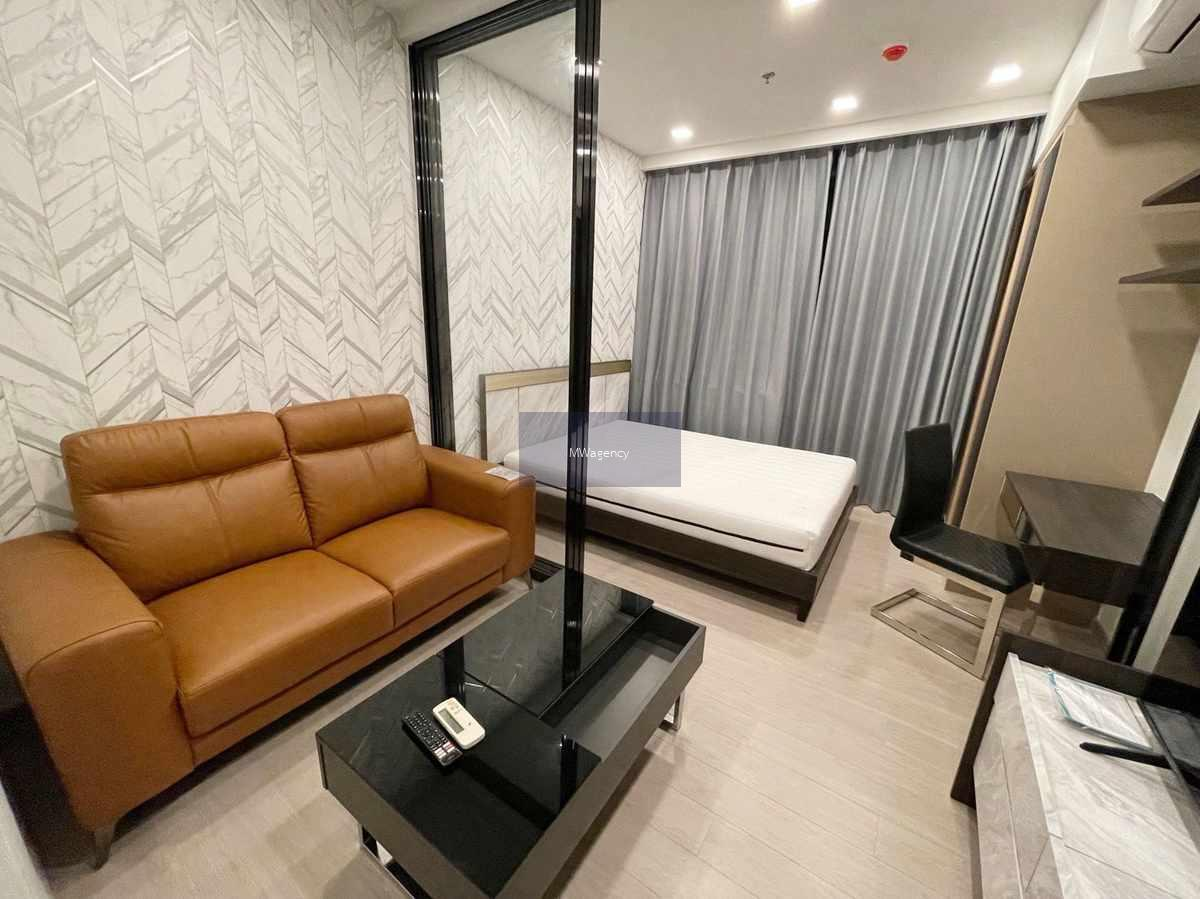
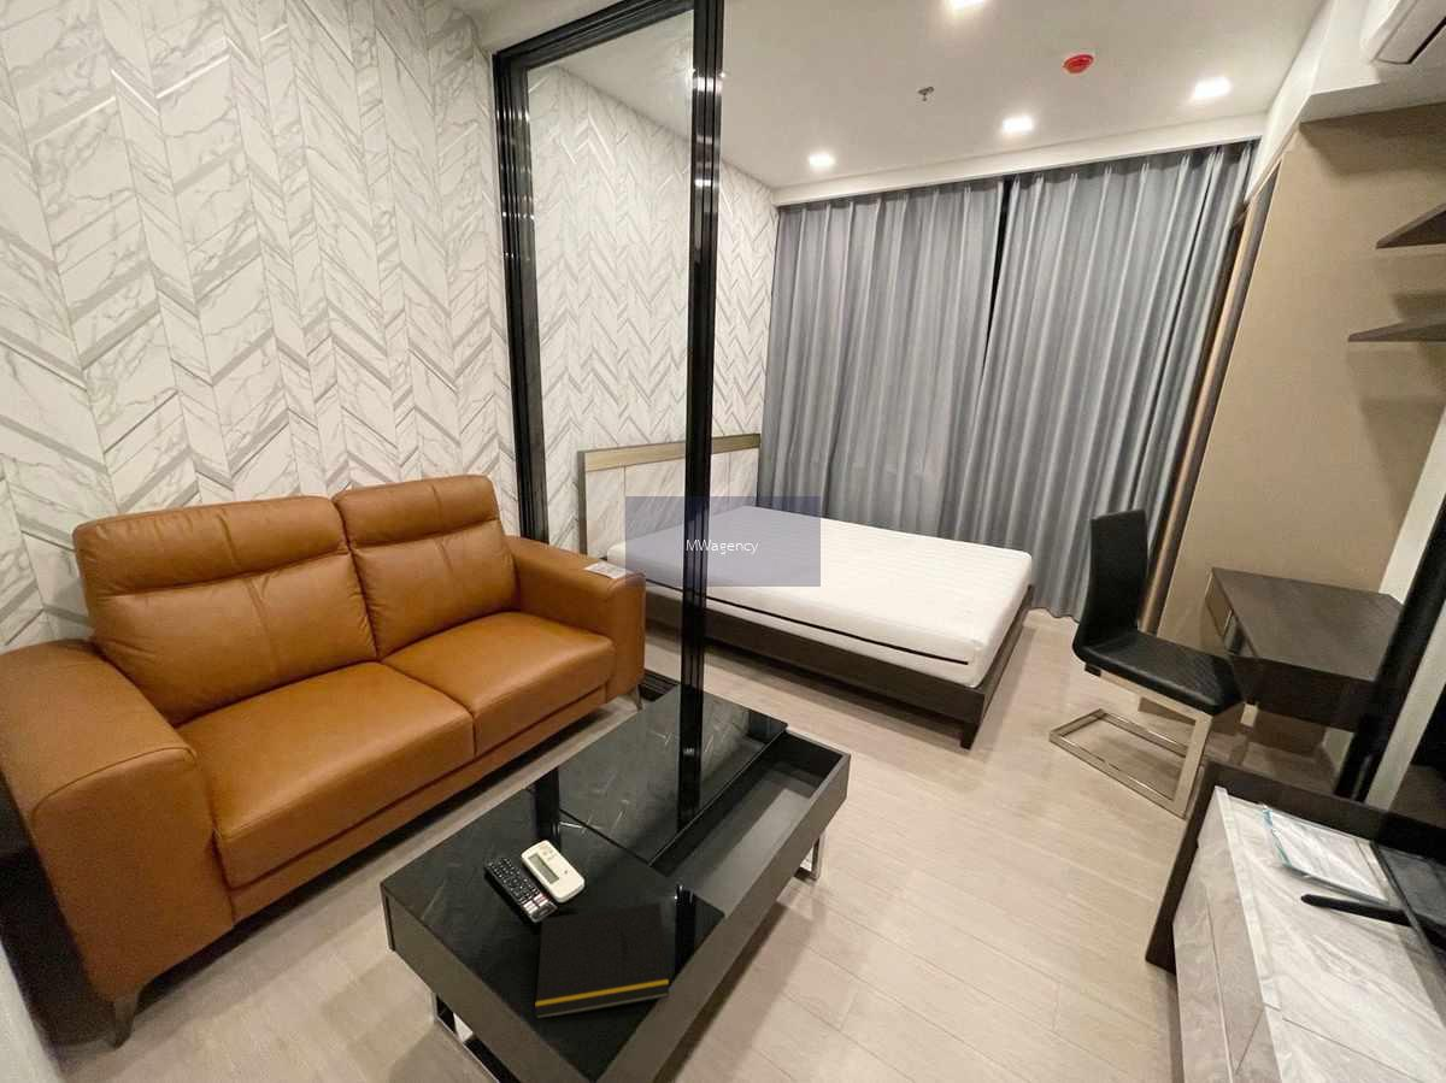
+ notepad [534,901,670,1019]
